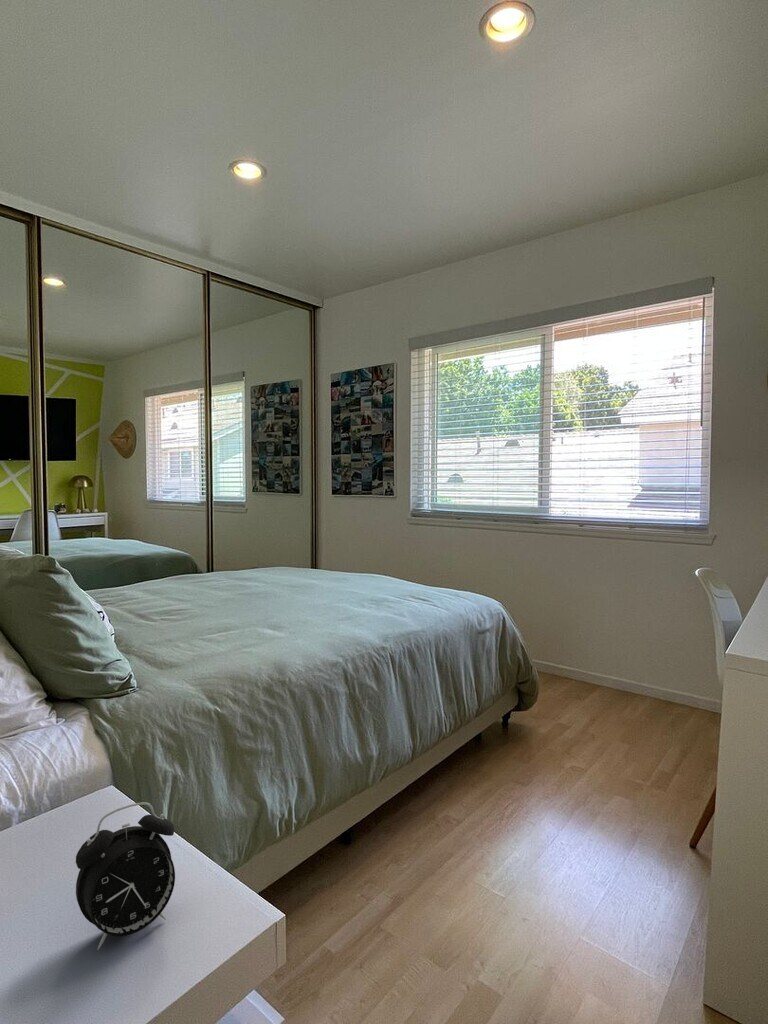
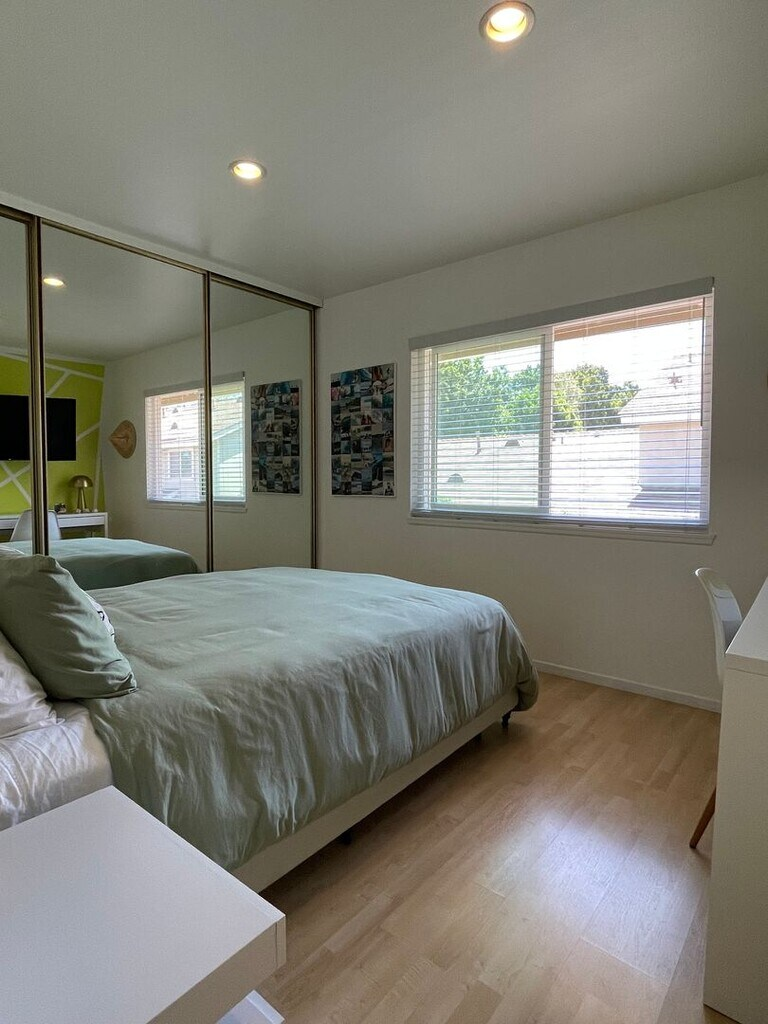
- alarm clock [75,801,176,951]
